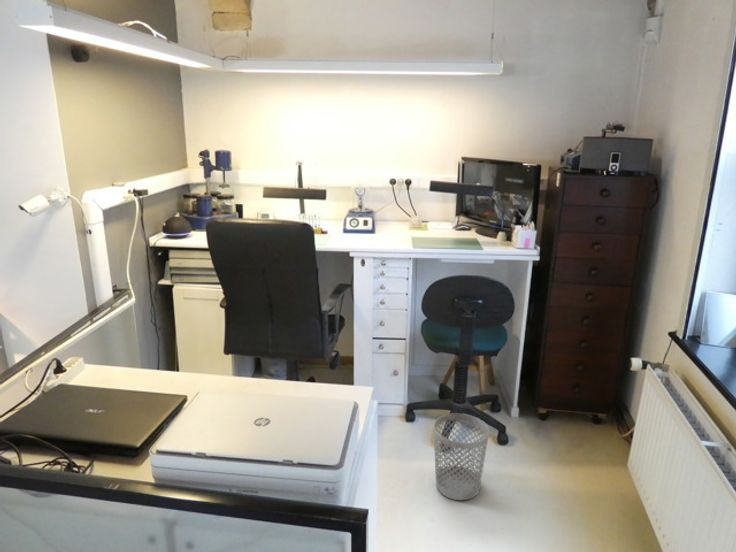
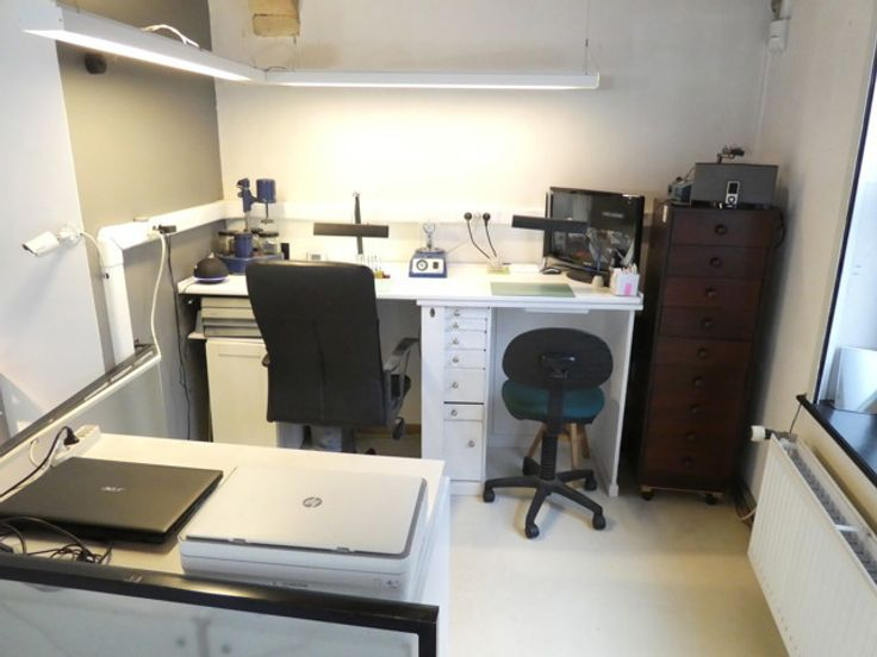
- wastebasket [432,413,490,501]
